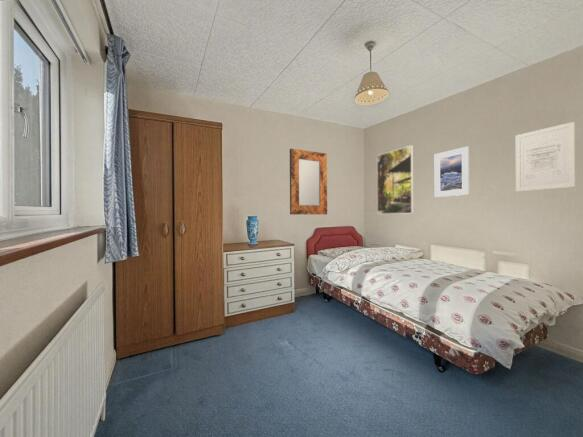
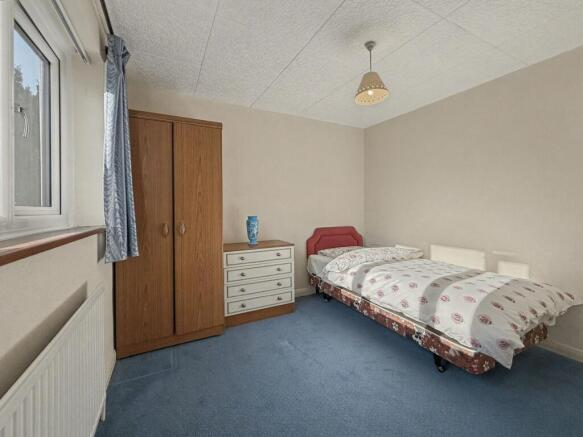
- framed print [434,146,470,198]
- wall art [515,121,576,192]
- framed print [376,144,414,215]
- home mirror [289,148,328,215]
